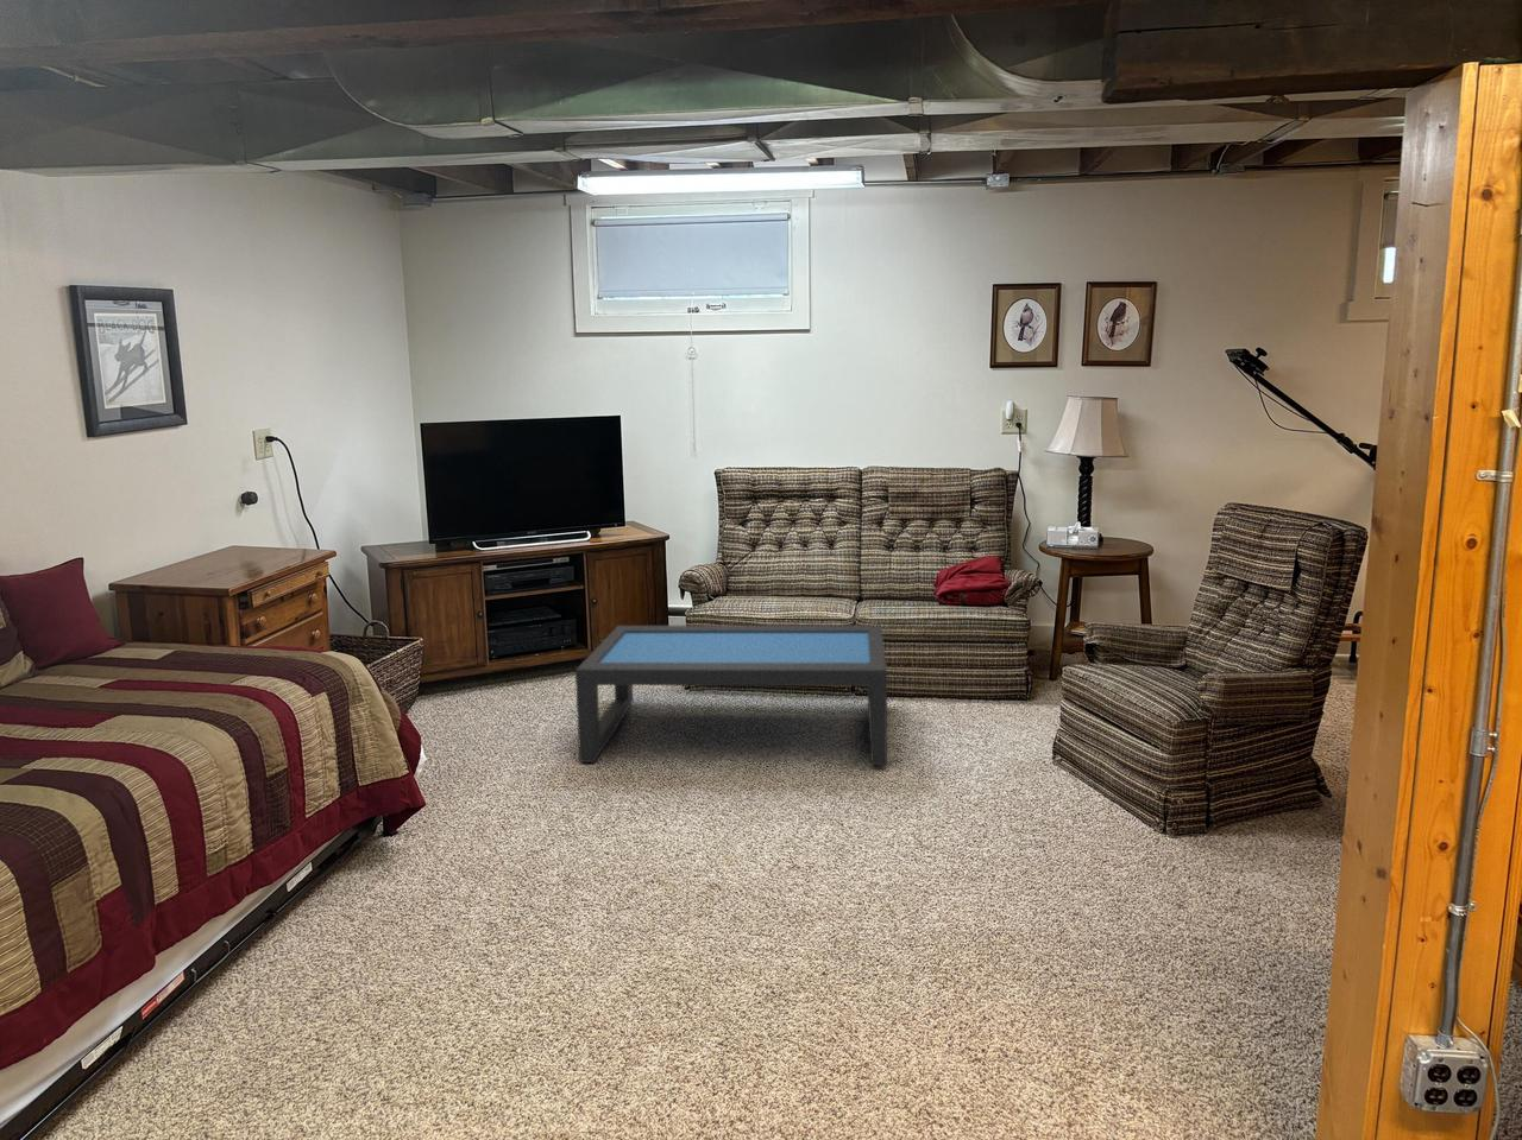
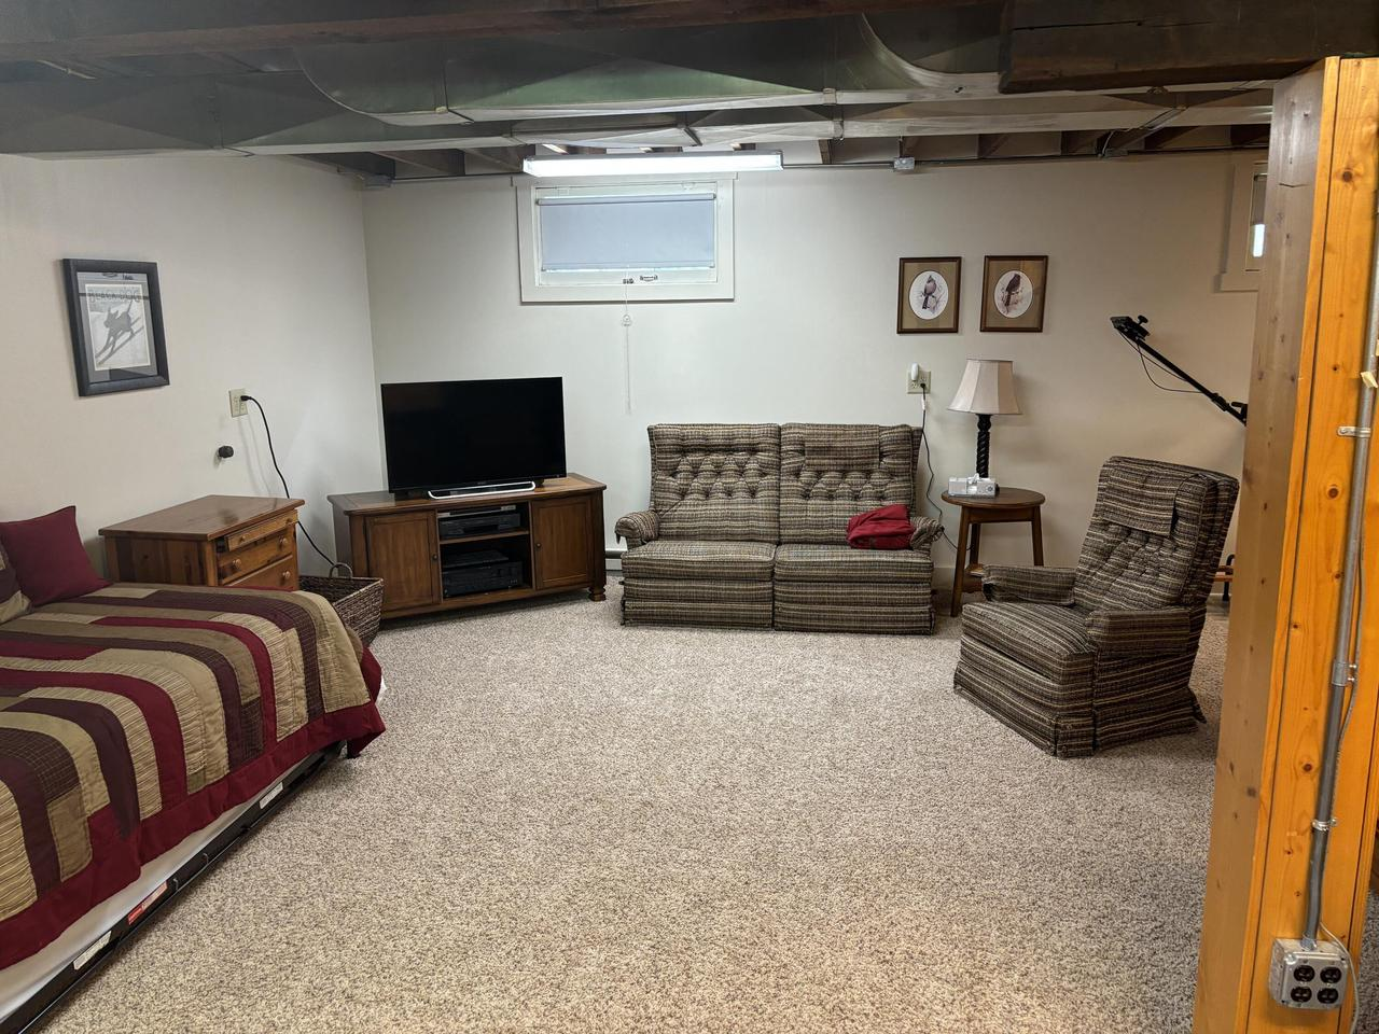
- coffee table [574,625,888,766]
